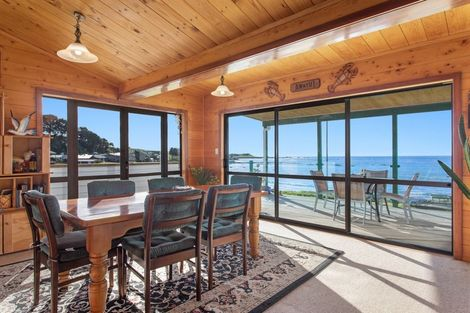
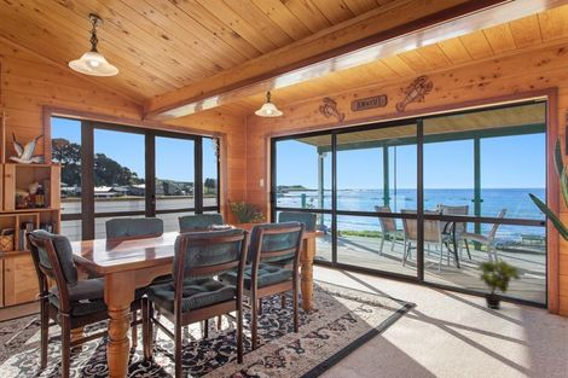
+ potted plant [475,256,522,309]
